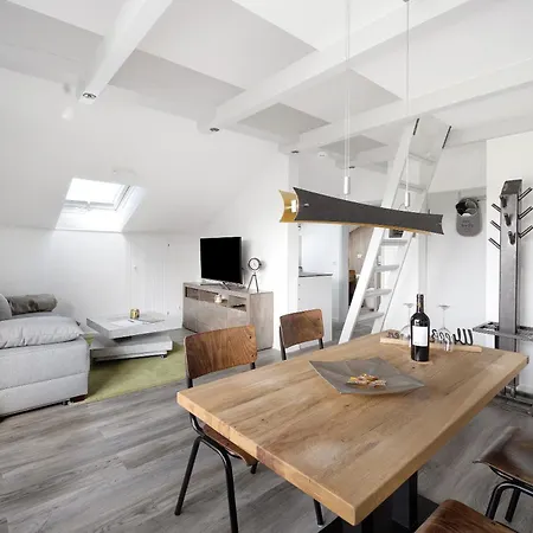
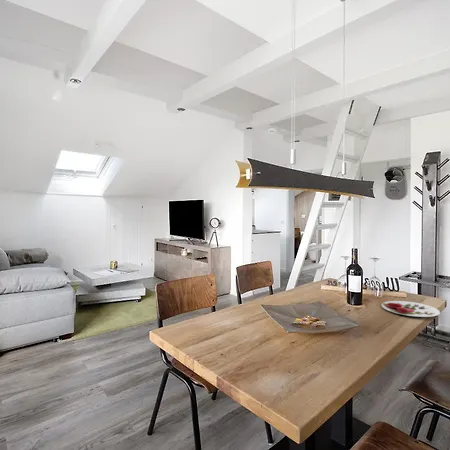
+ plate [381,300,441,318]
